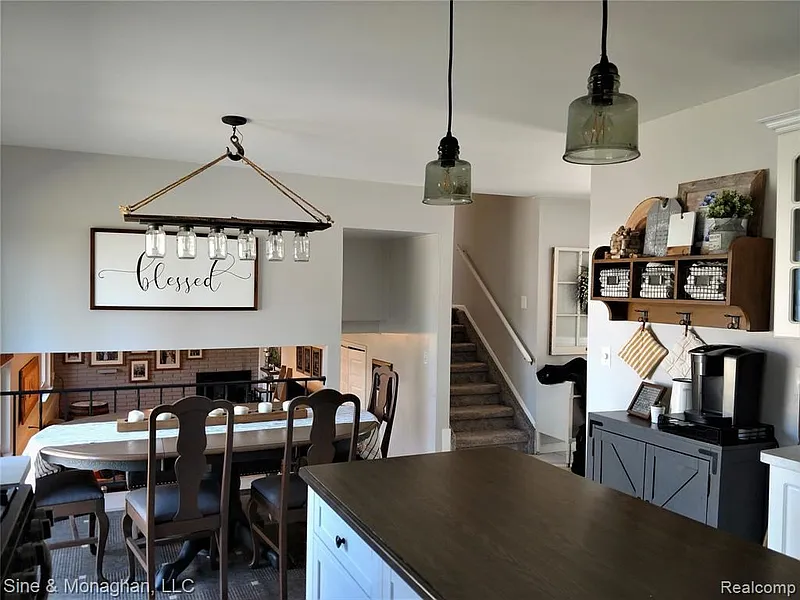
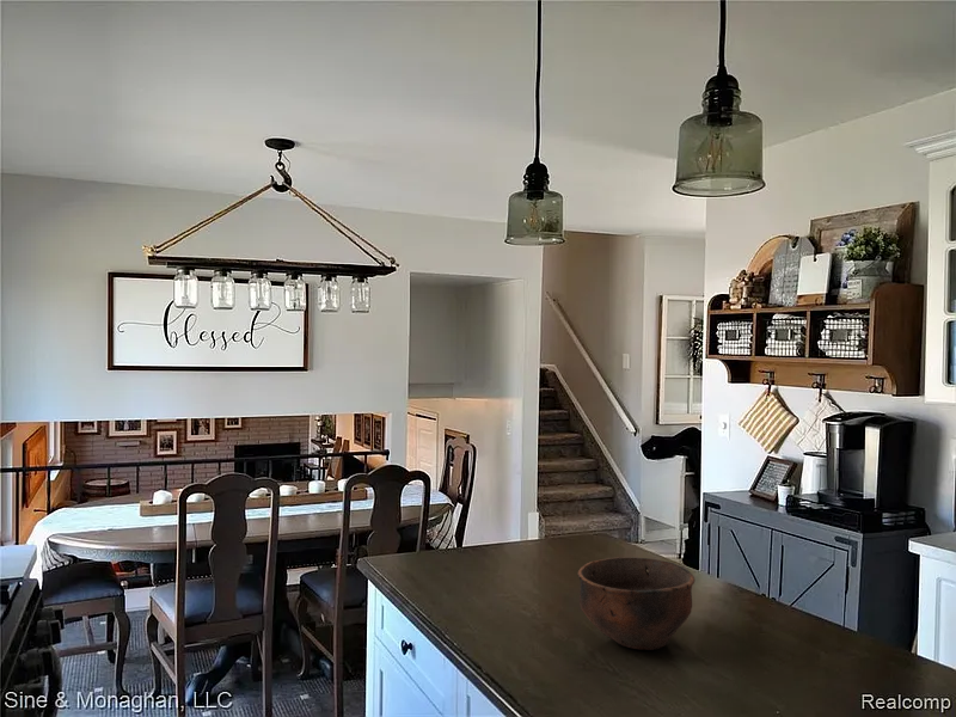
+ bowl [576,556,697,651]
